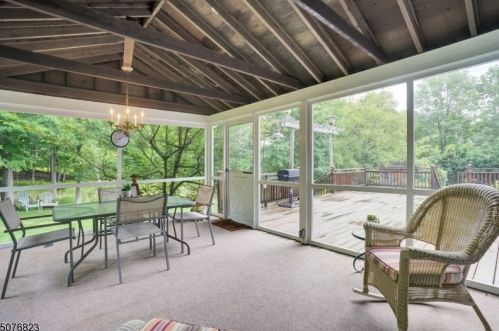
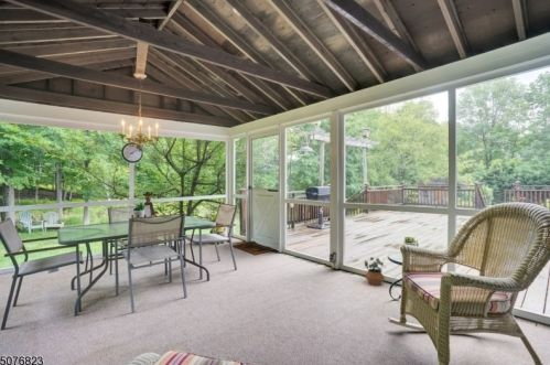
+ potted plant [364,256,386,287]
